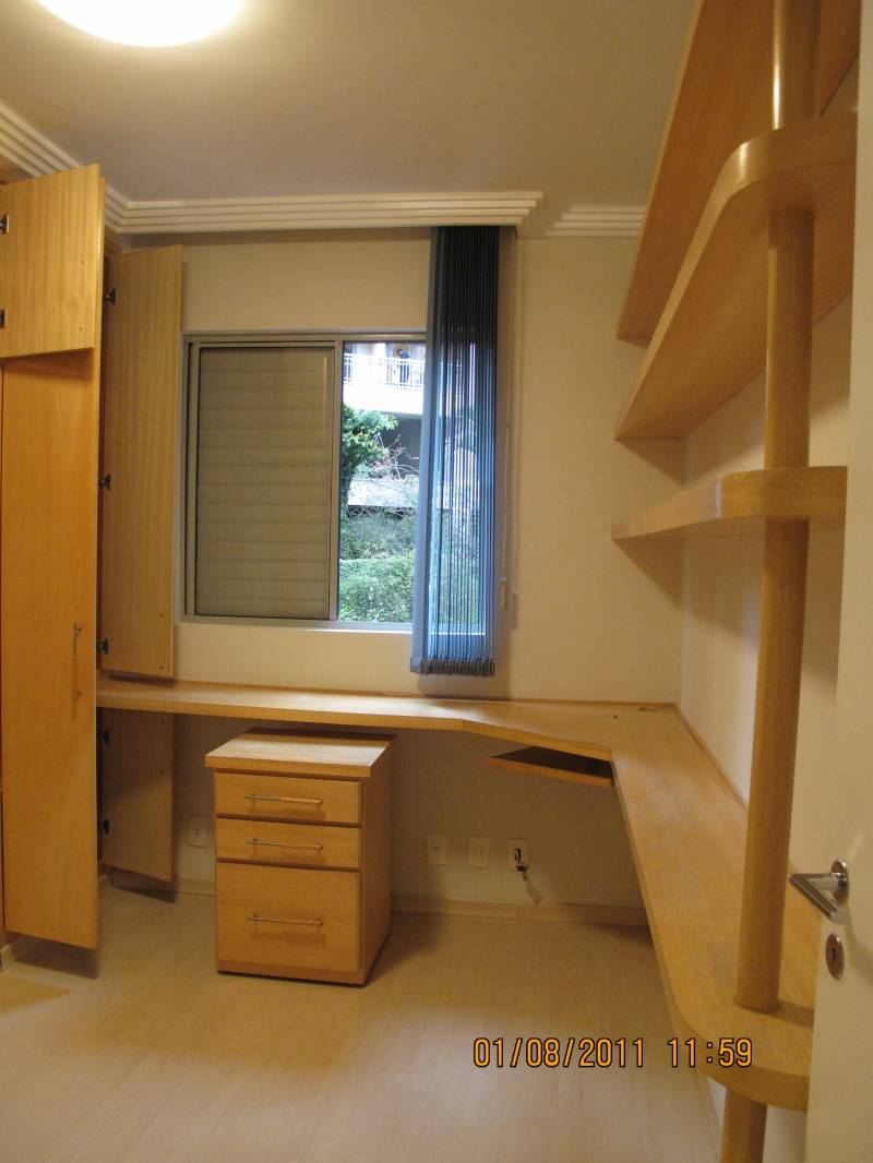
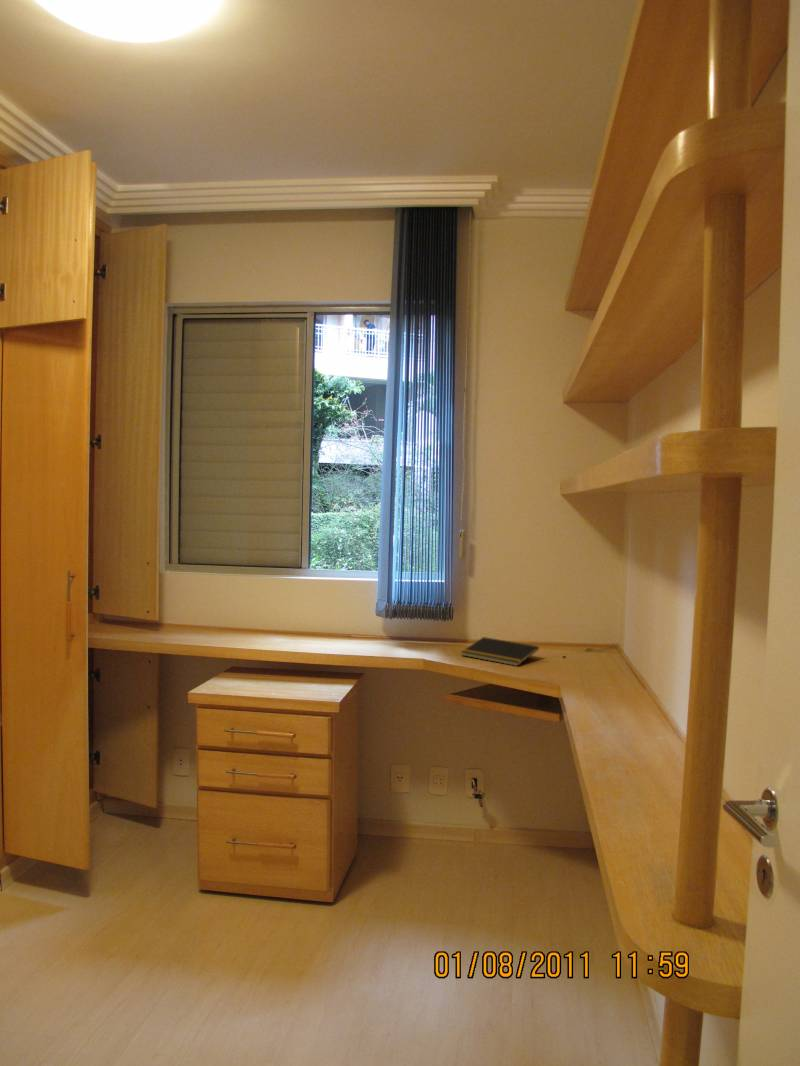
+ notepad [461,636,540,667]
